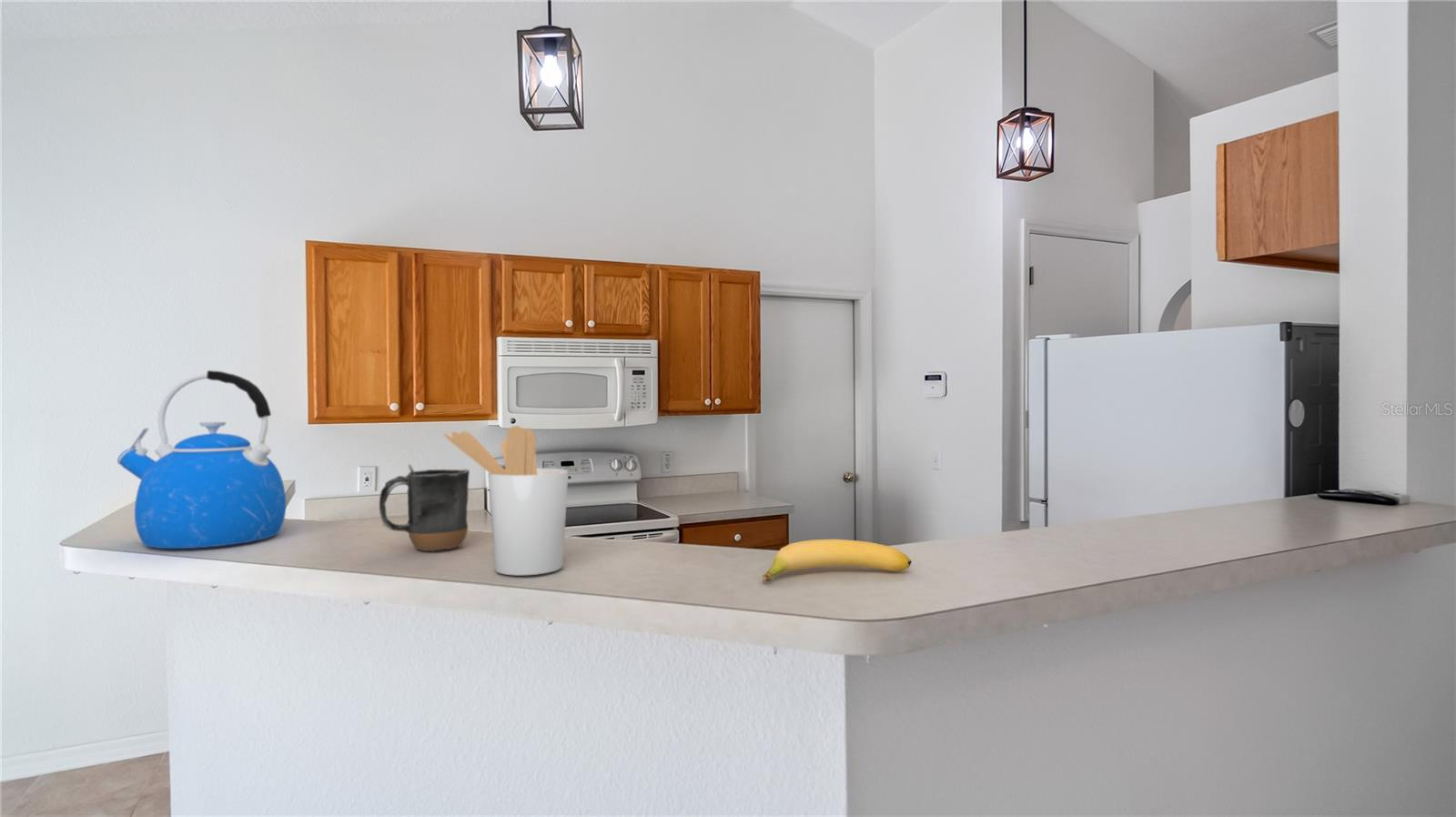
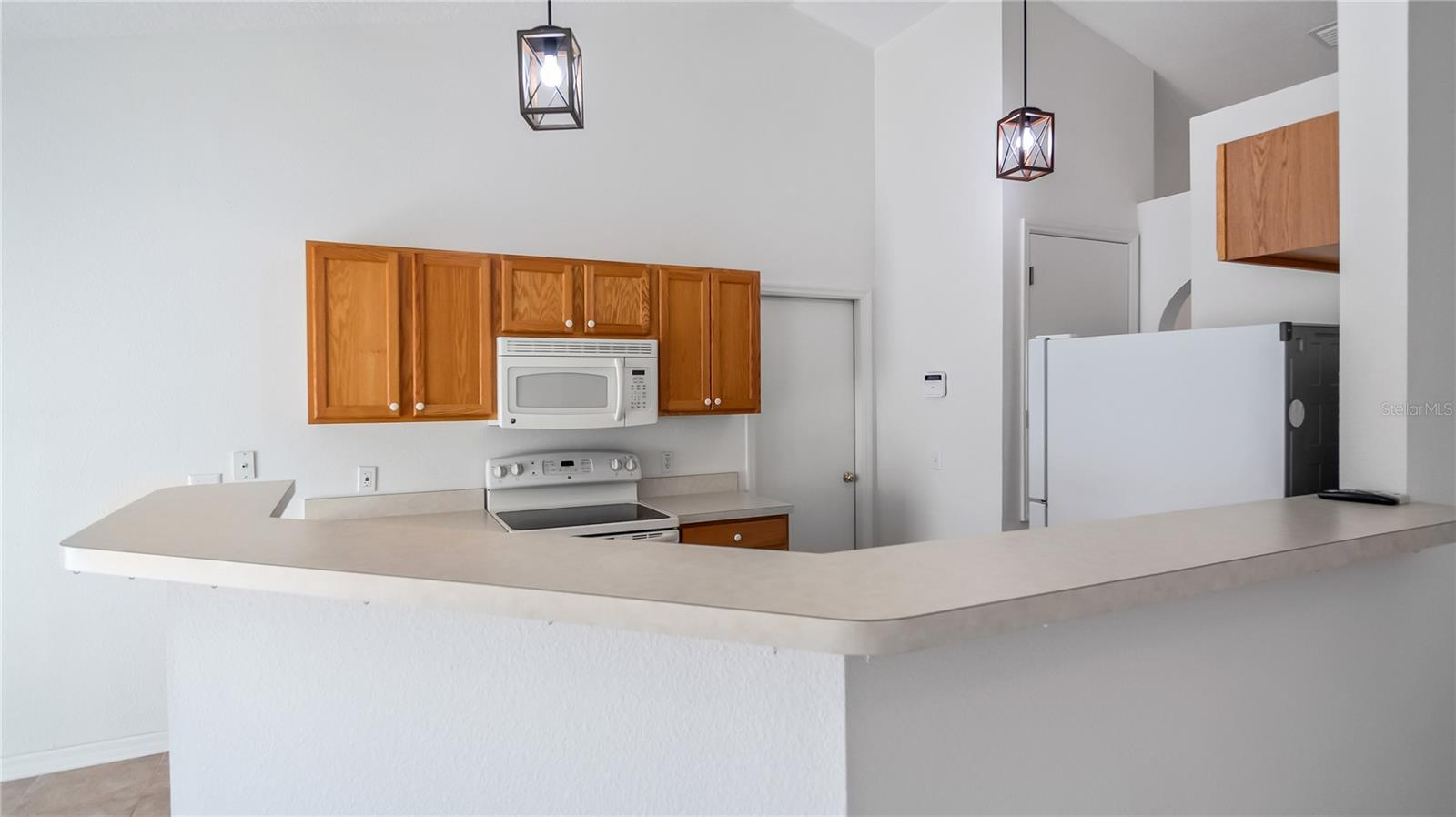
- mug [379,463,470,551]
- kettle [116,369,287,550]
- banana [762,539,913,583]
- utensil holder [442,425,569,576]
